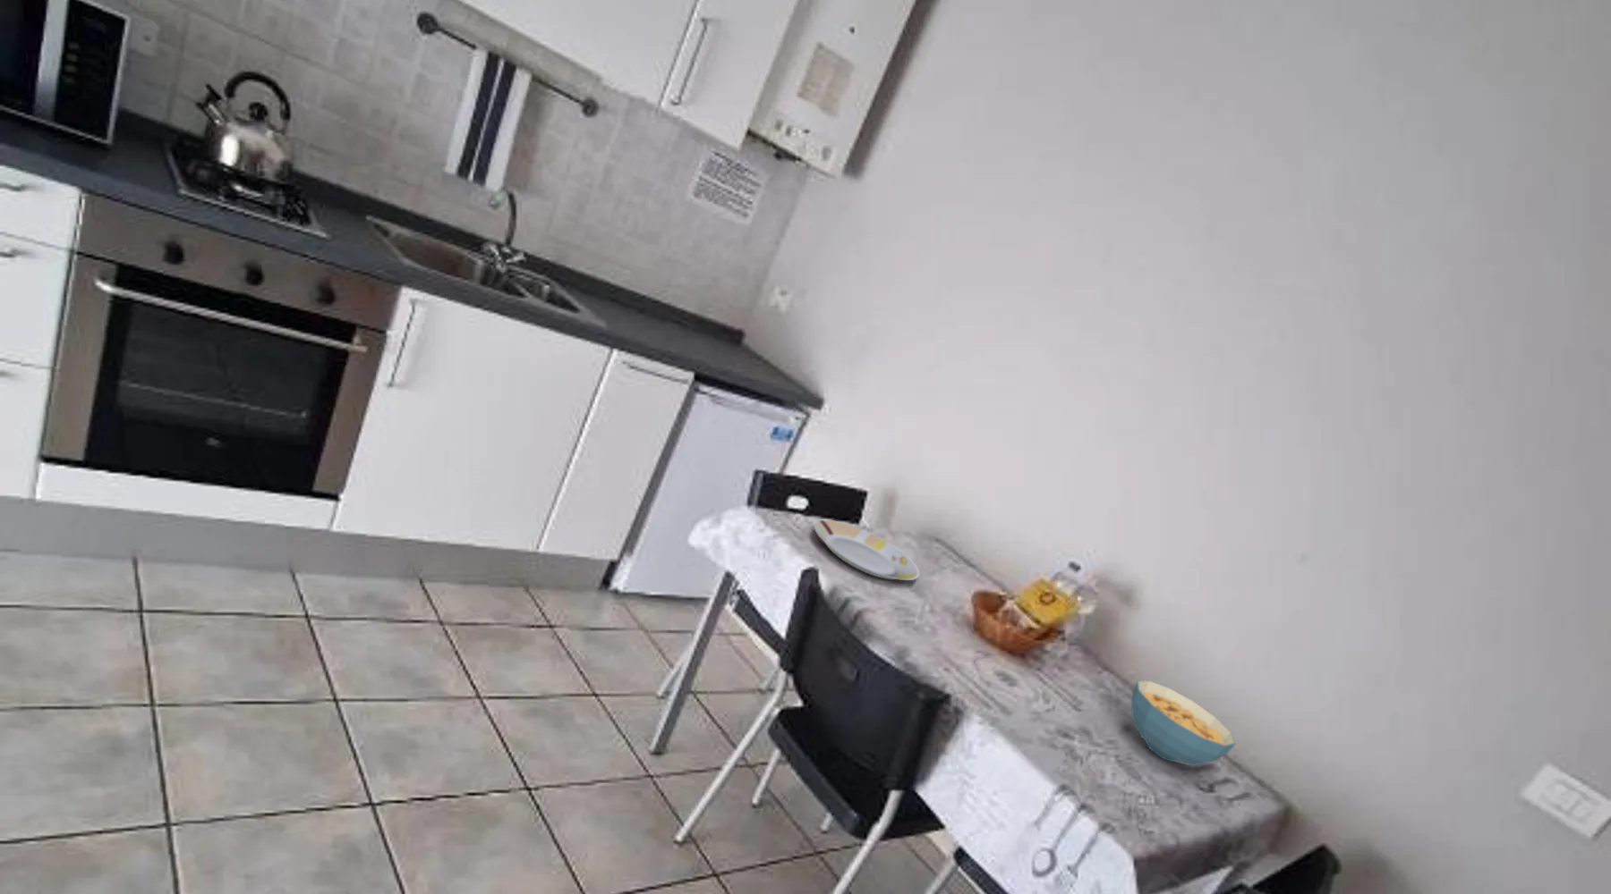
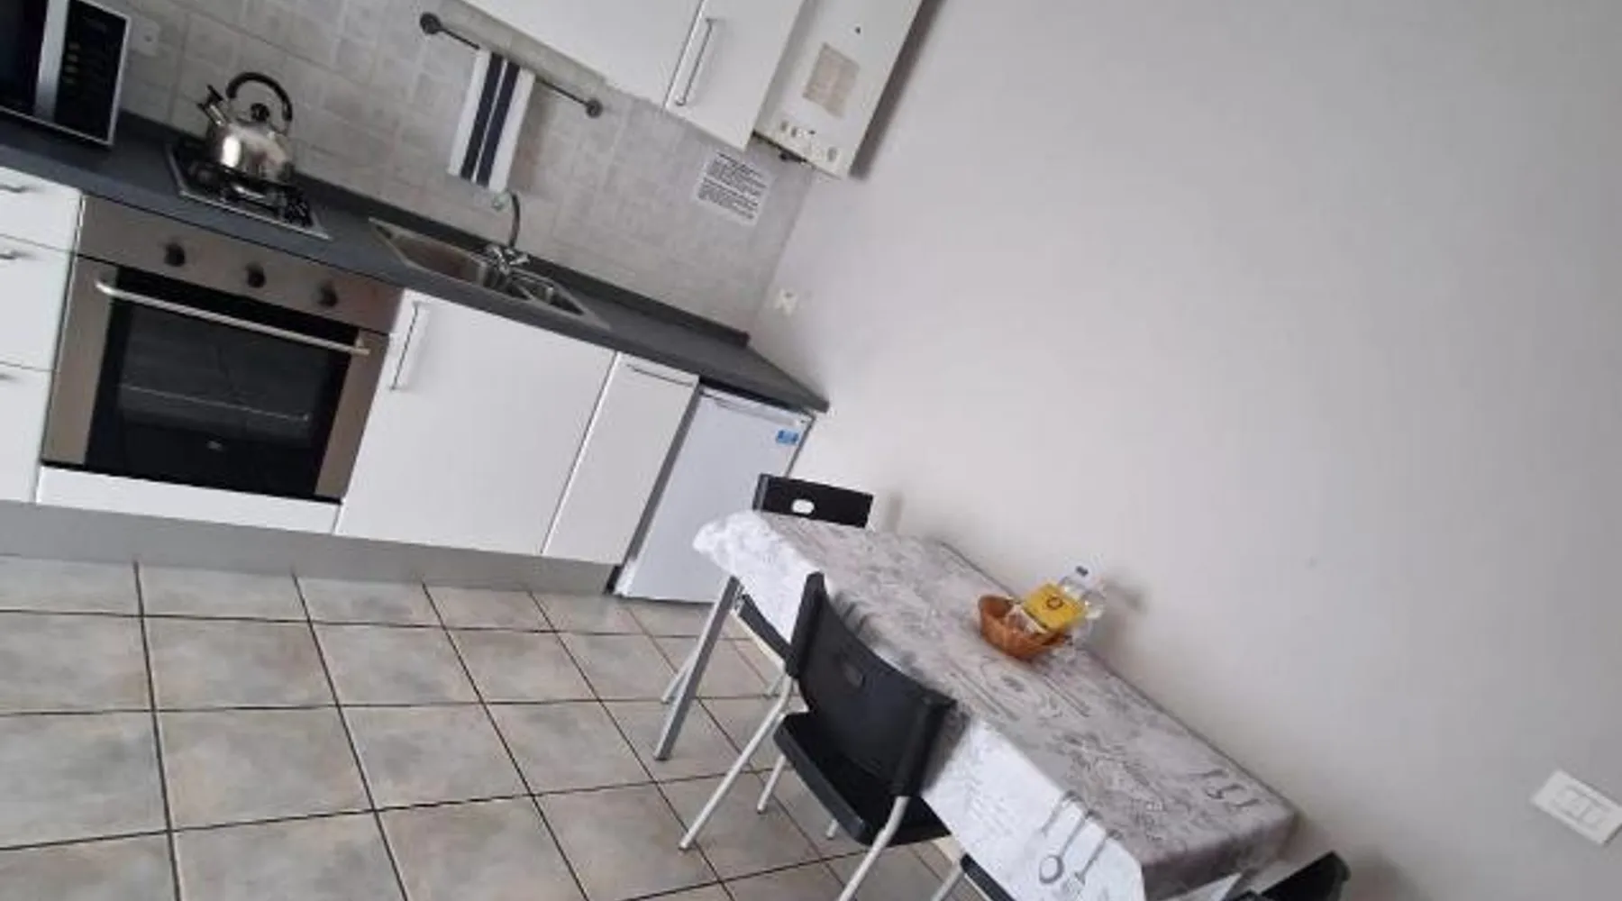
- plate [813,520,920,581]
- cereal bowl [1131,679,1236,766]
